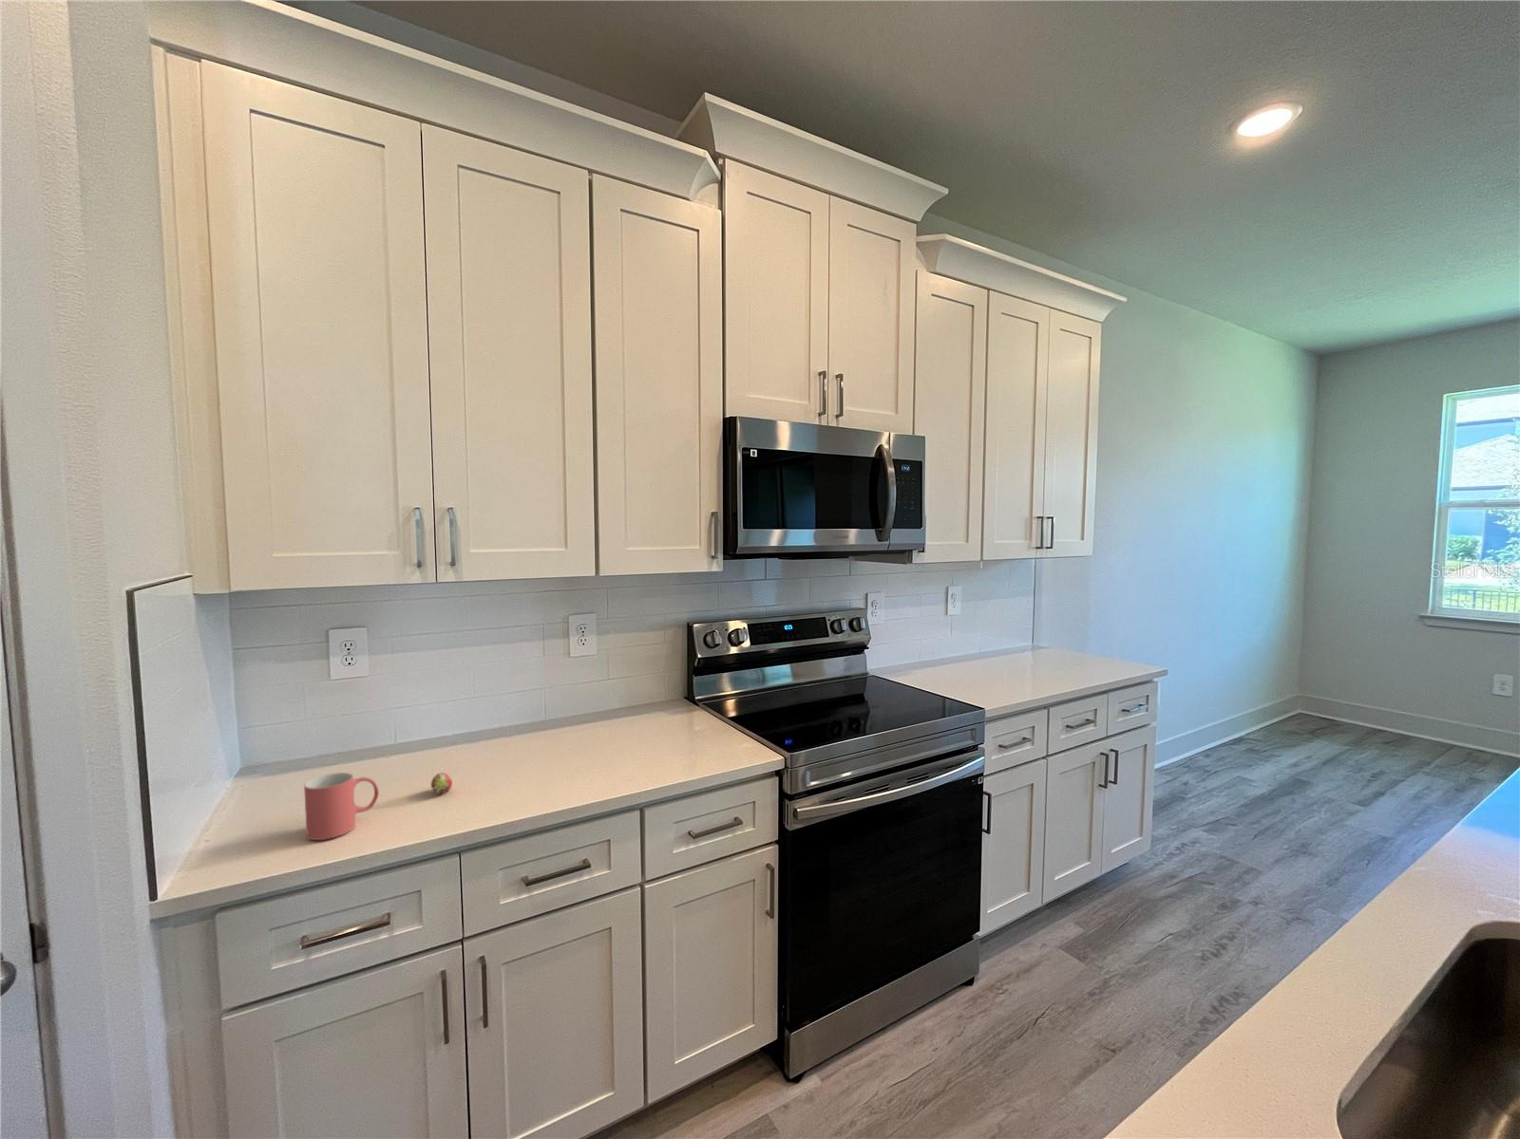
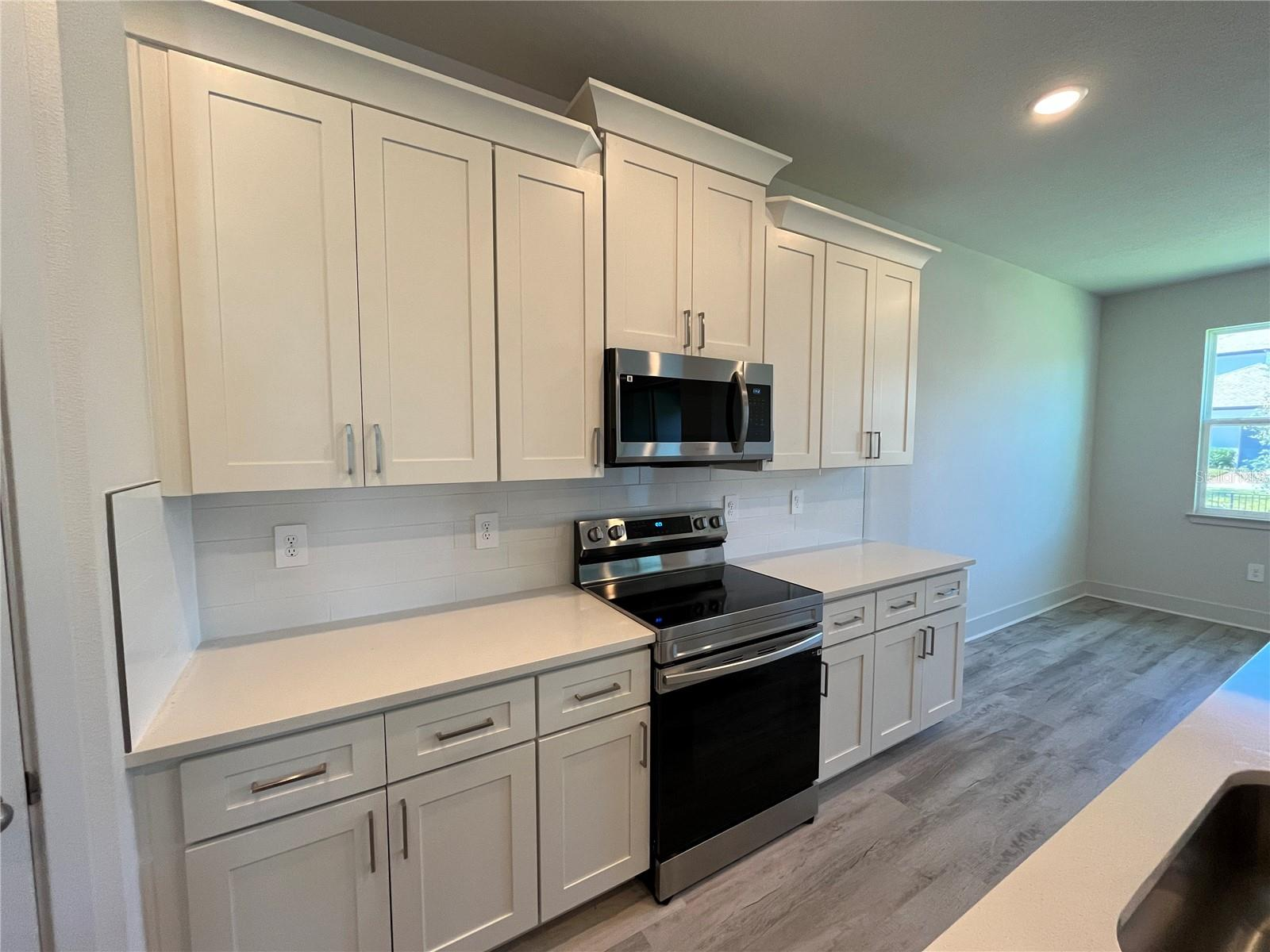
- fruit [431,772,454,794]
- mug [303,772,381,841]
